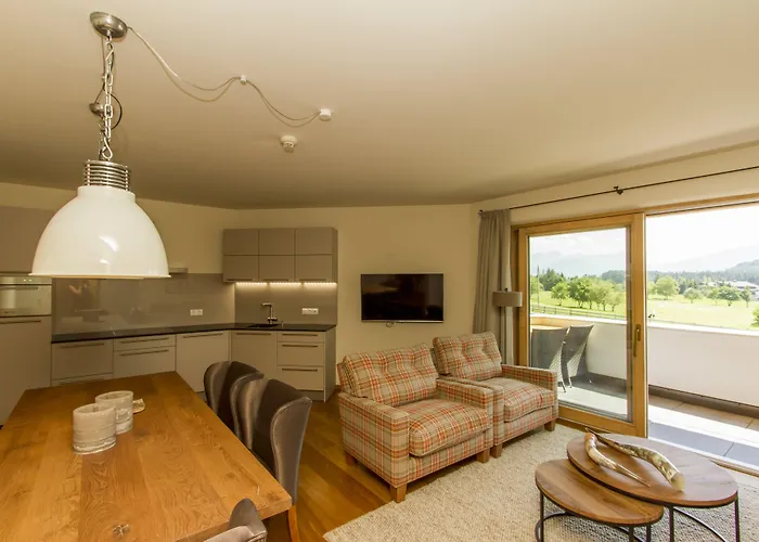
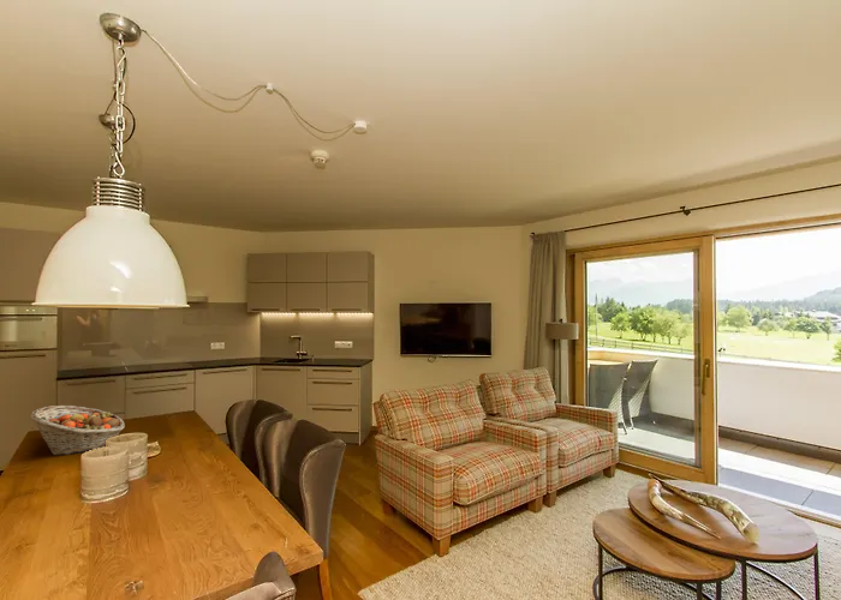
+ fruit basket [30,404,126,456]
